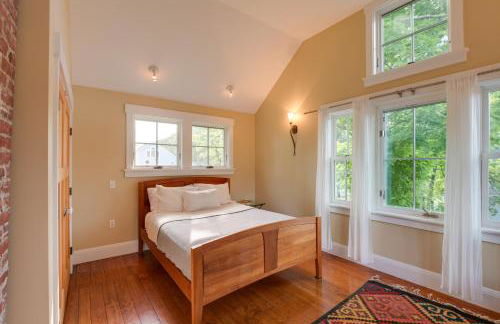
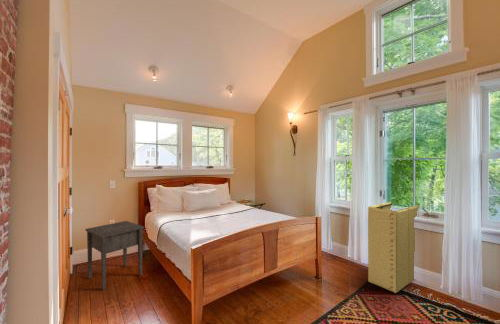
+ laundry hamper [367,201,419,295]
+ nightstand [85,220,145,291]
